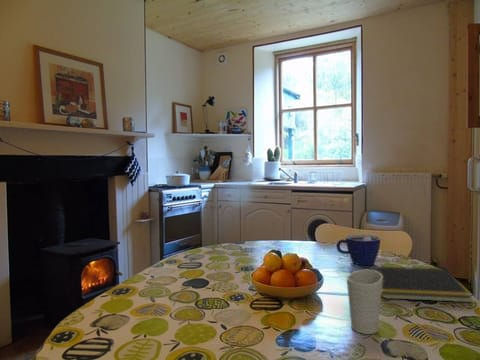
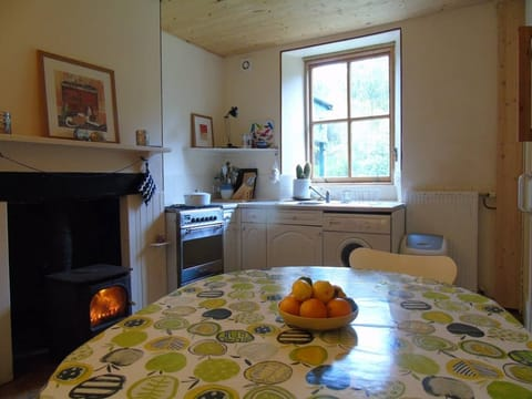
- notepad [370,265,473,303]
- cup [335,233,381,266]
- cup [346,269,383,335]
